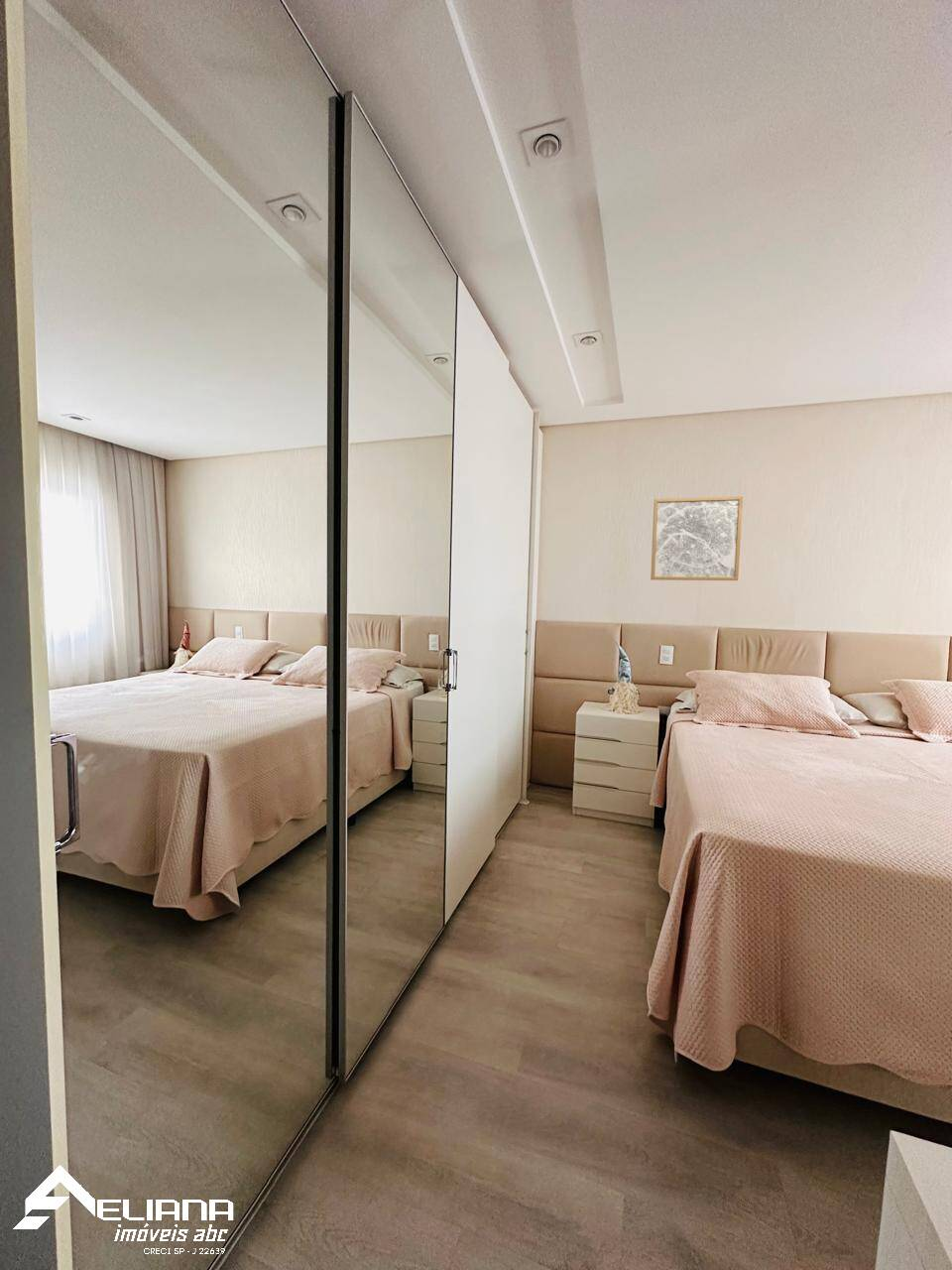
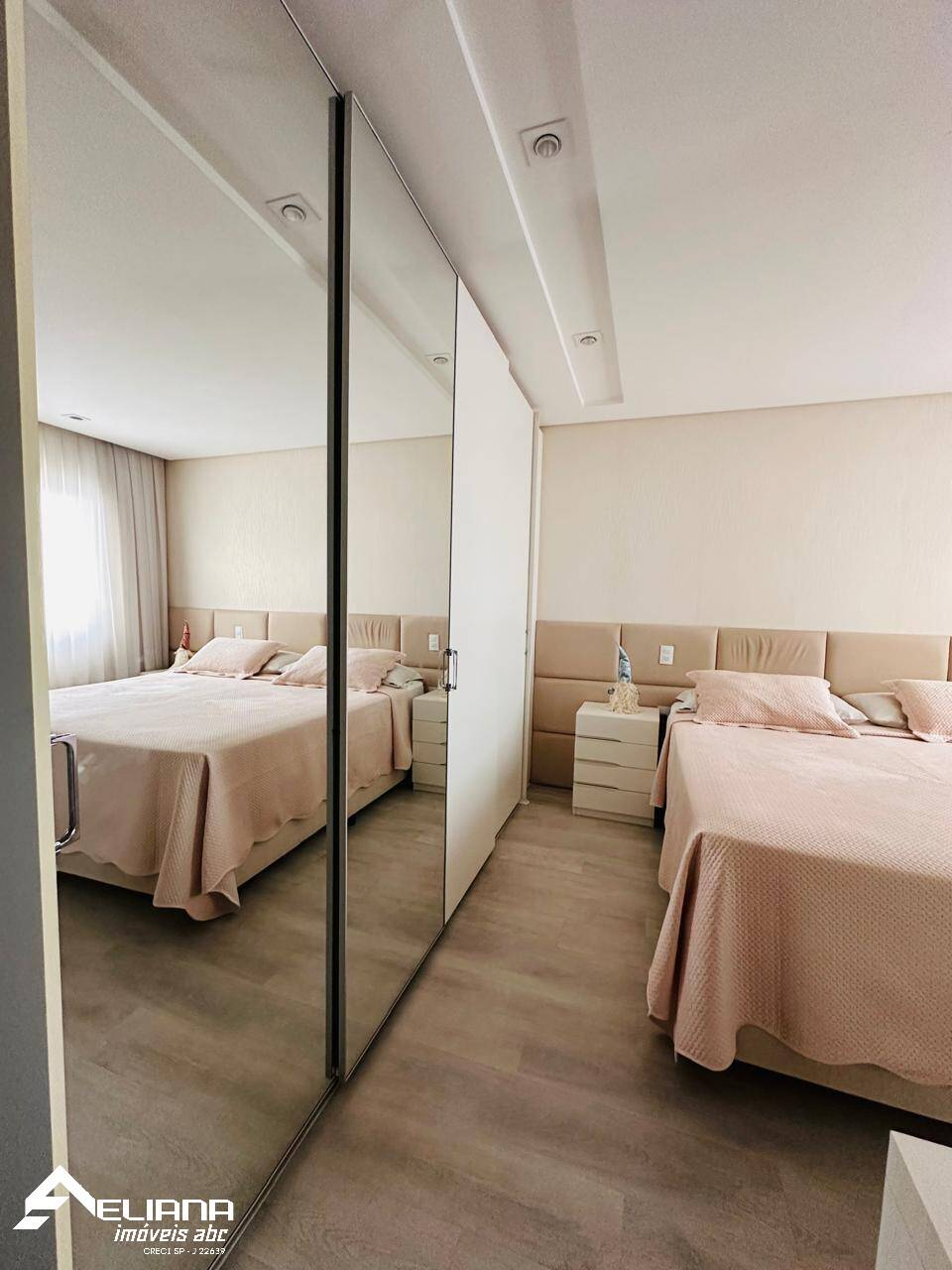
- wall art [650,495,744,581]
